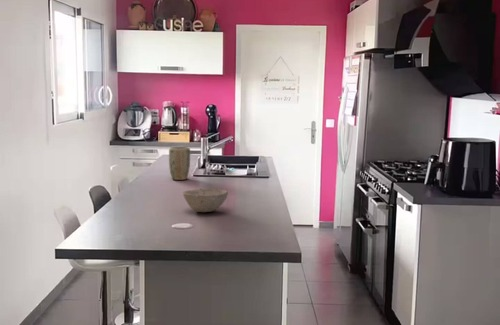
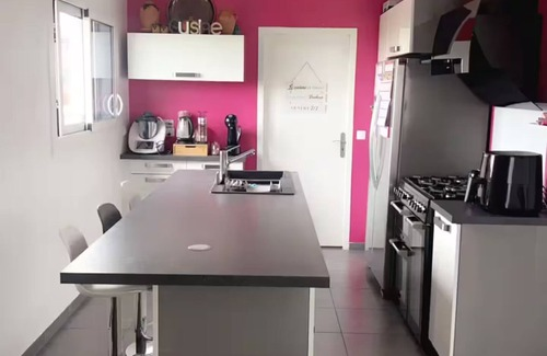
- bowl [182,187,229,213]
- plant pot [168,146,191,181]
